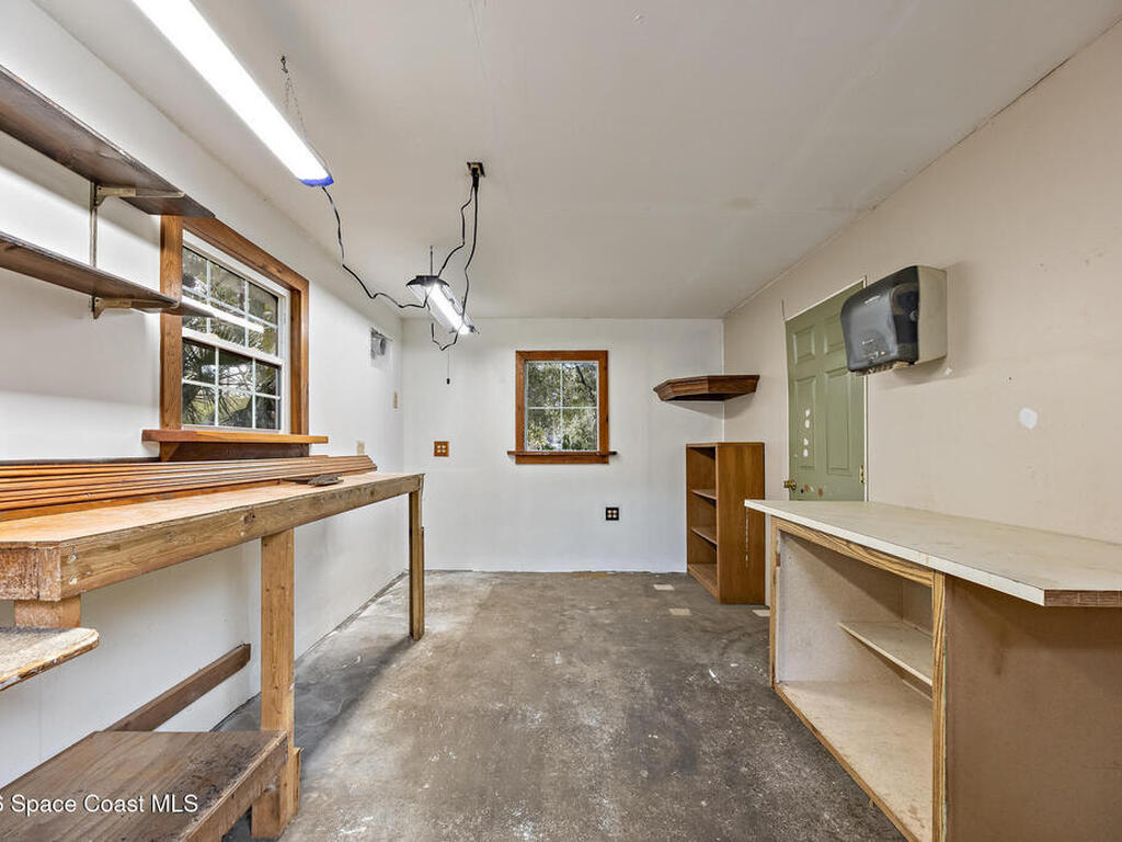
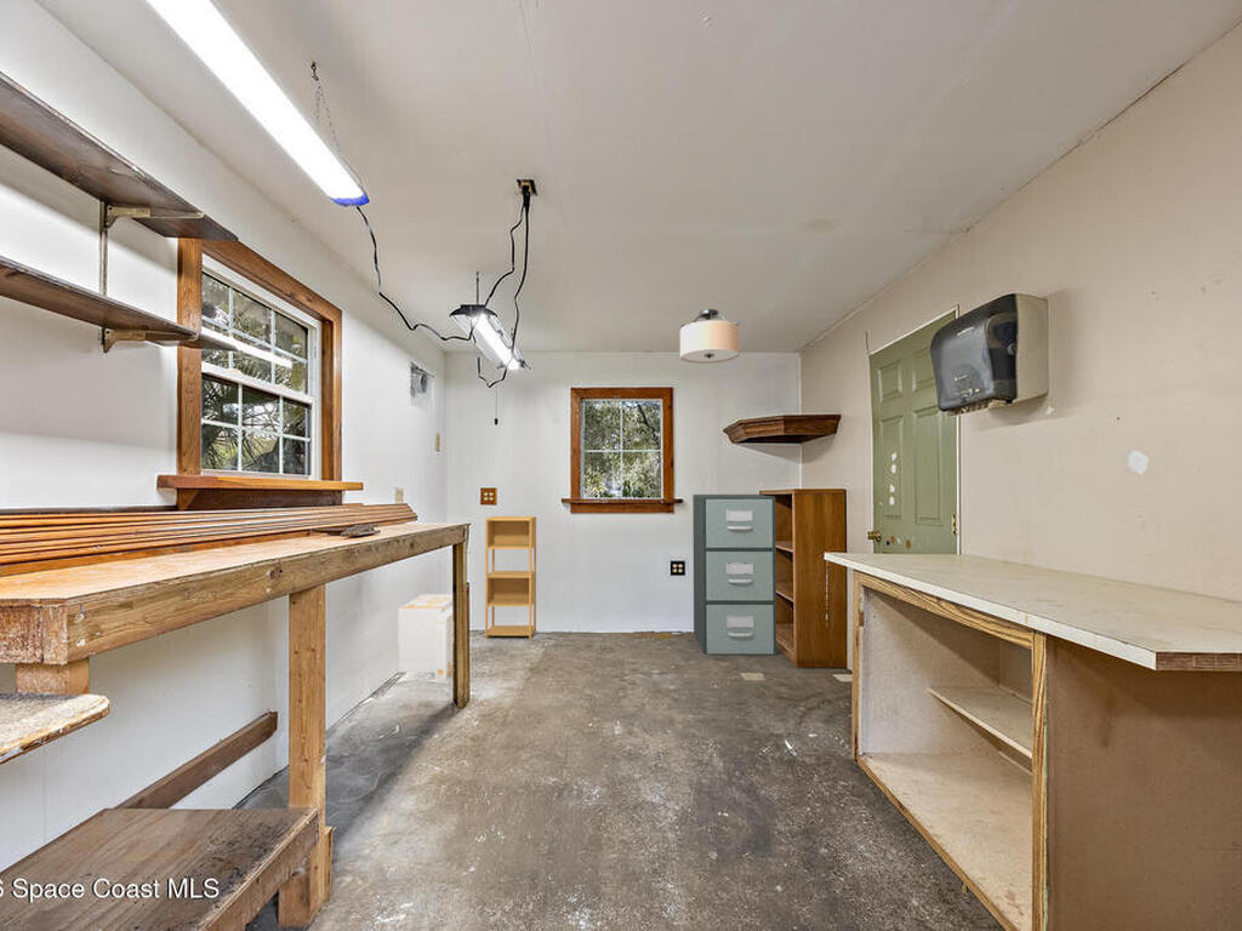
+ light fixture [679,308,740,365]
+ filing cabinet [691,493,777,657]
+ product box [397,593,455,680]
+ shelving unit [484,515,537,640]
